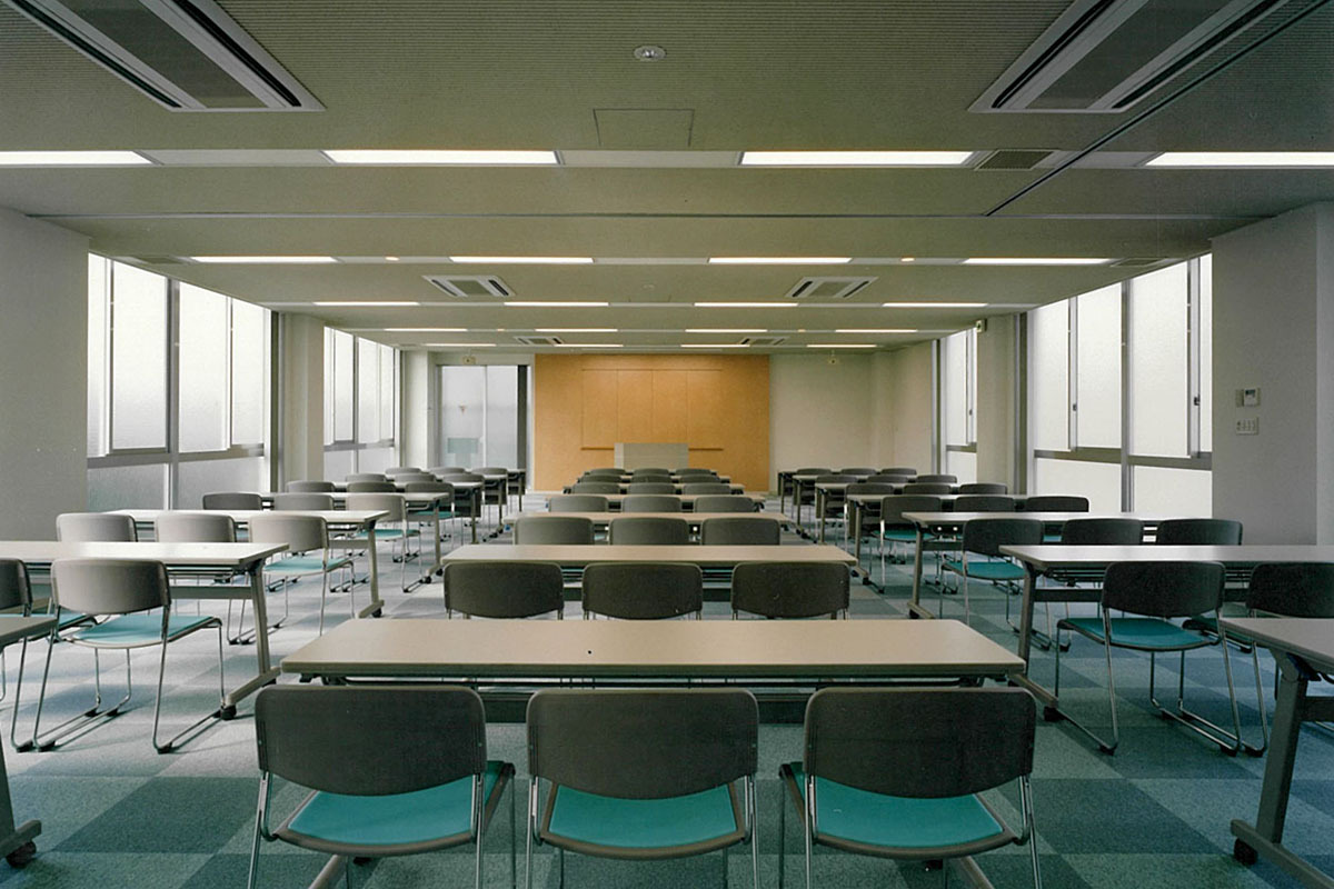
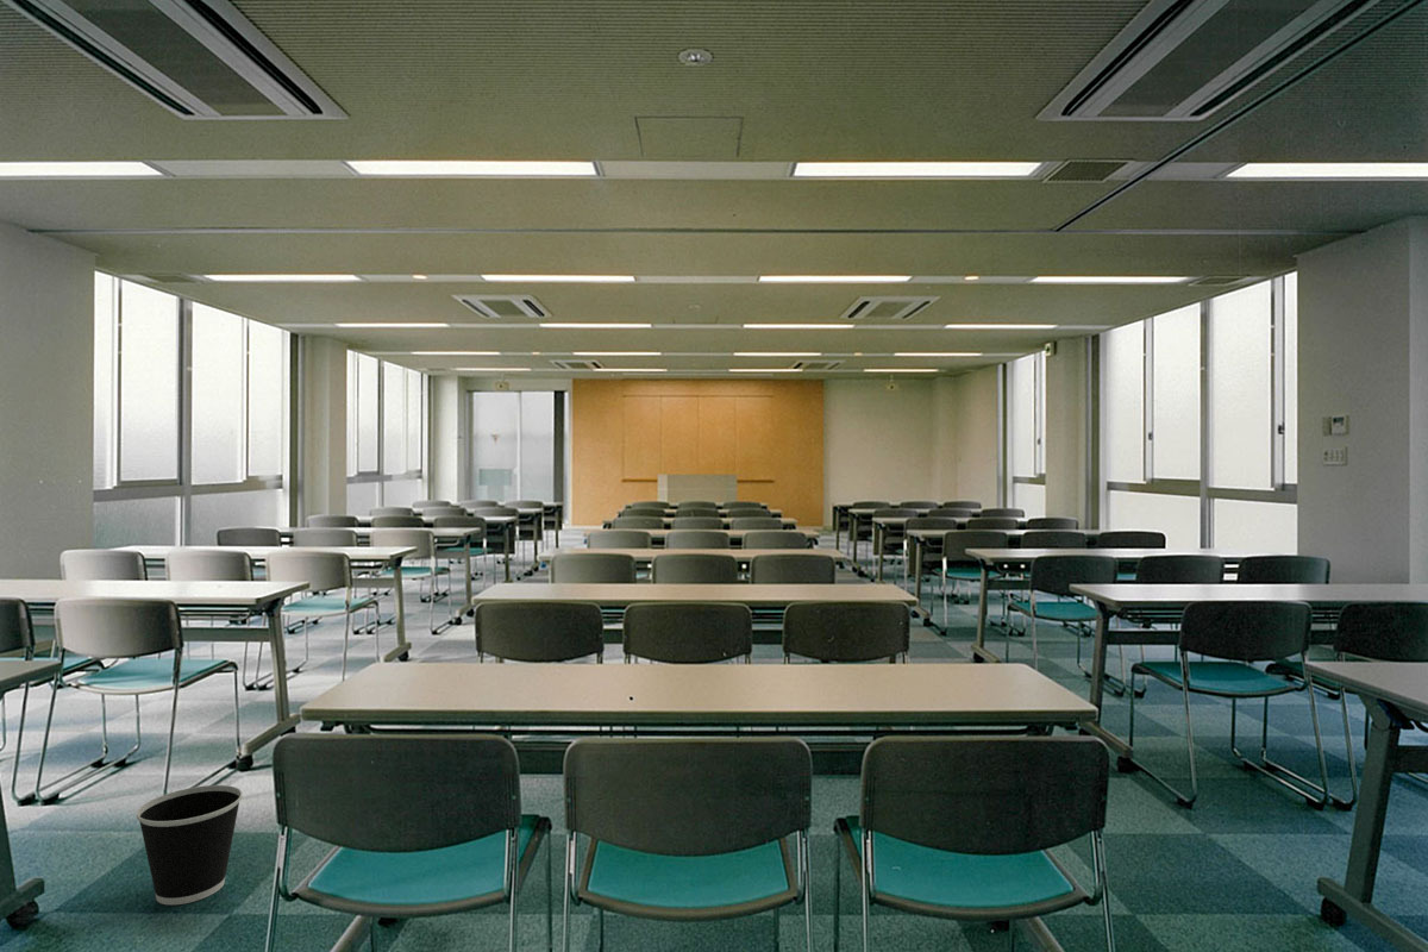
+ wastebasket [136,784,244,906]
